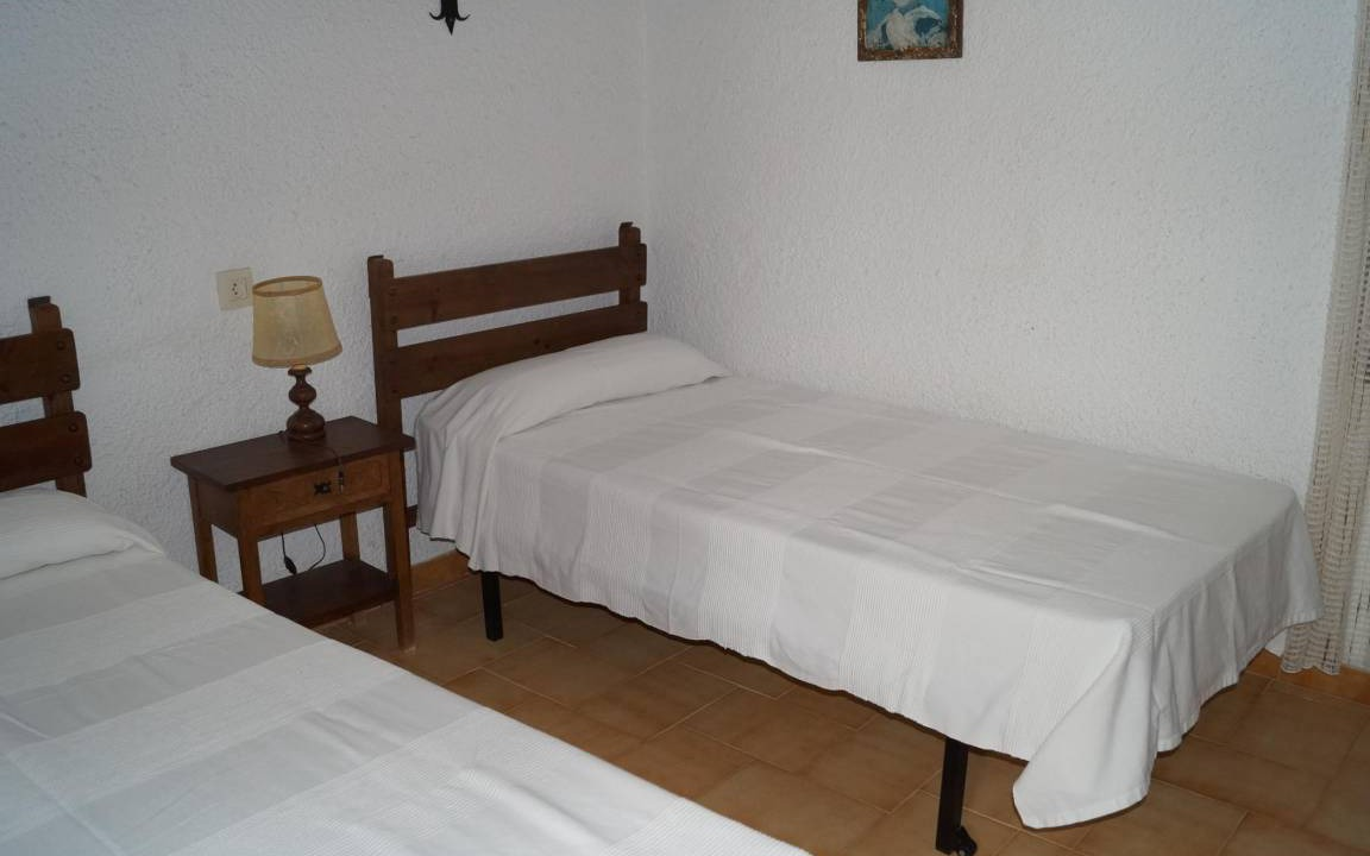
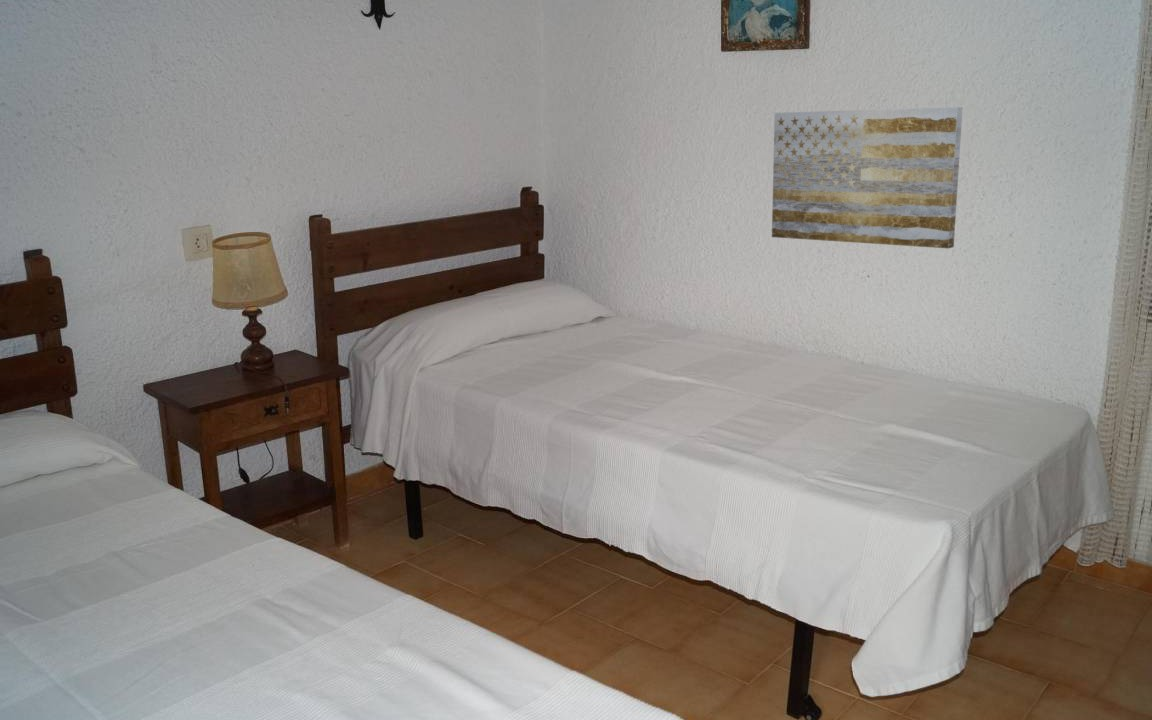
+ wall art [771,106,964,249]
